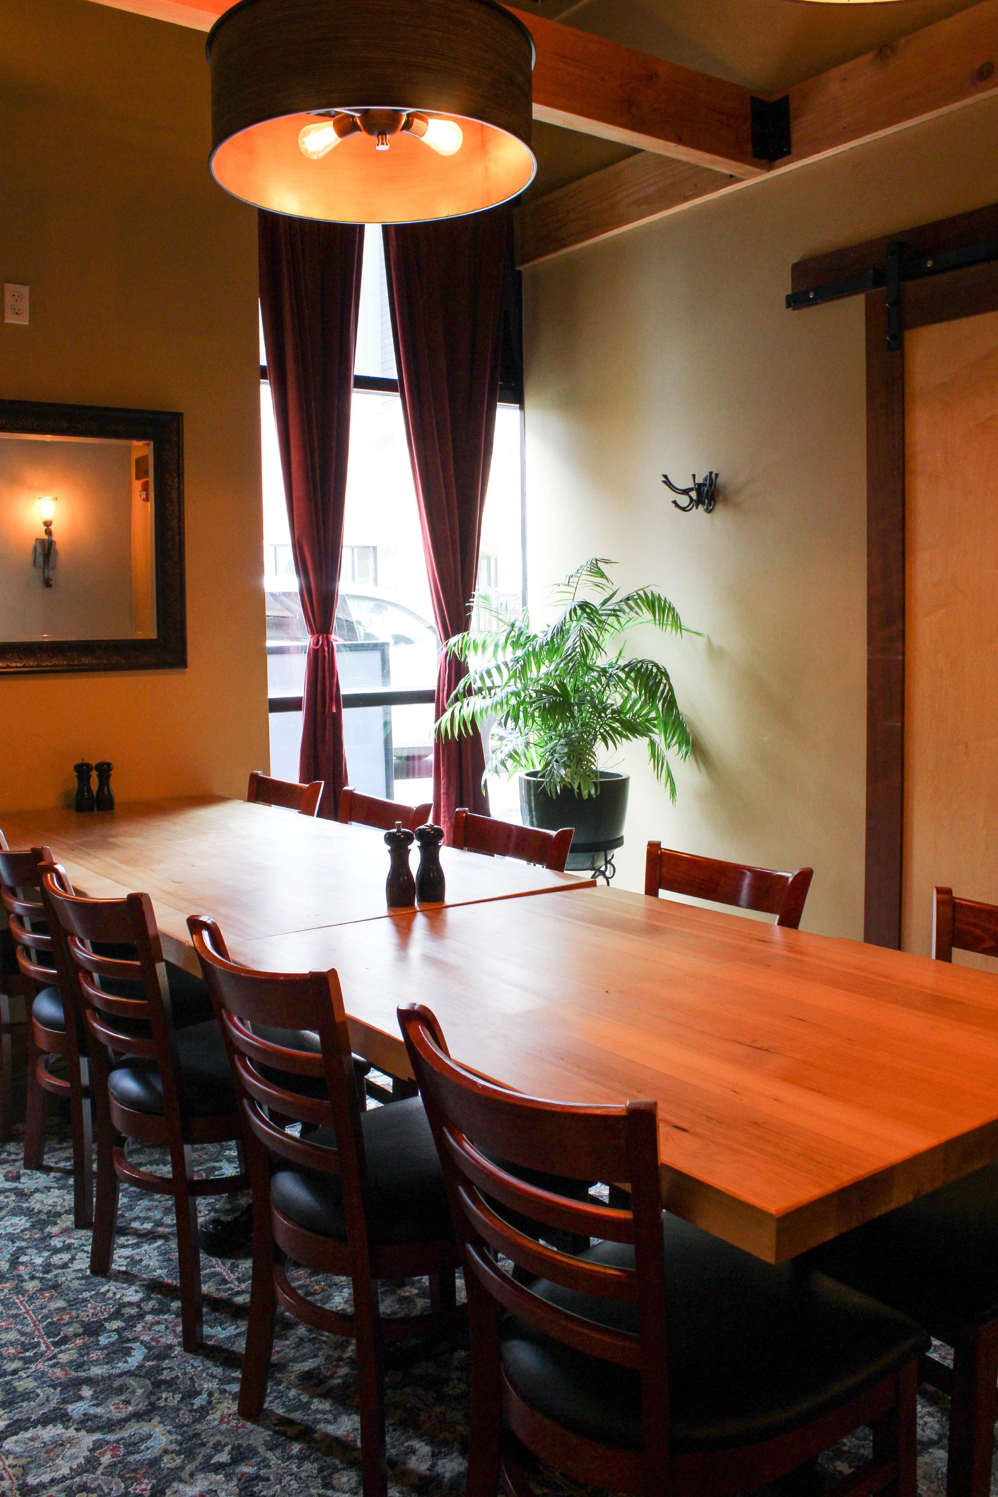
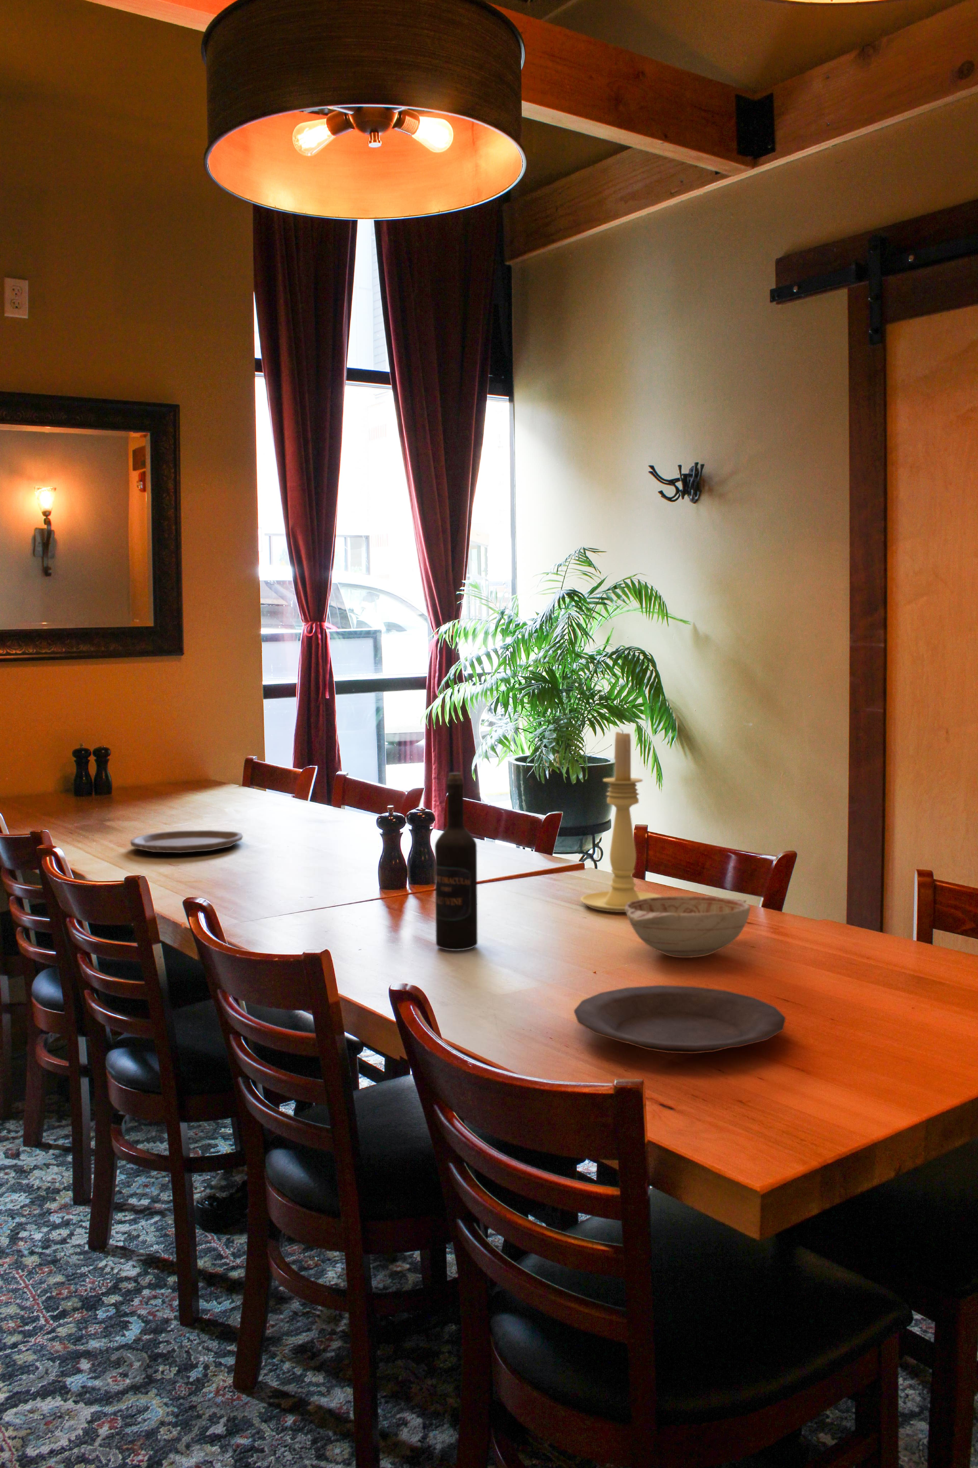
+ decorative bowl [625,896,751,958]
+ plate [130,830,243,853]
+ wine bottle [434,772,478,951]
+ candle holder [580,729,663,912]
+ plate [574,985,786,1054]
